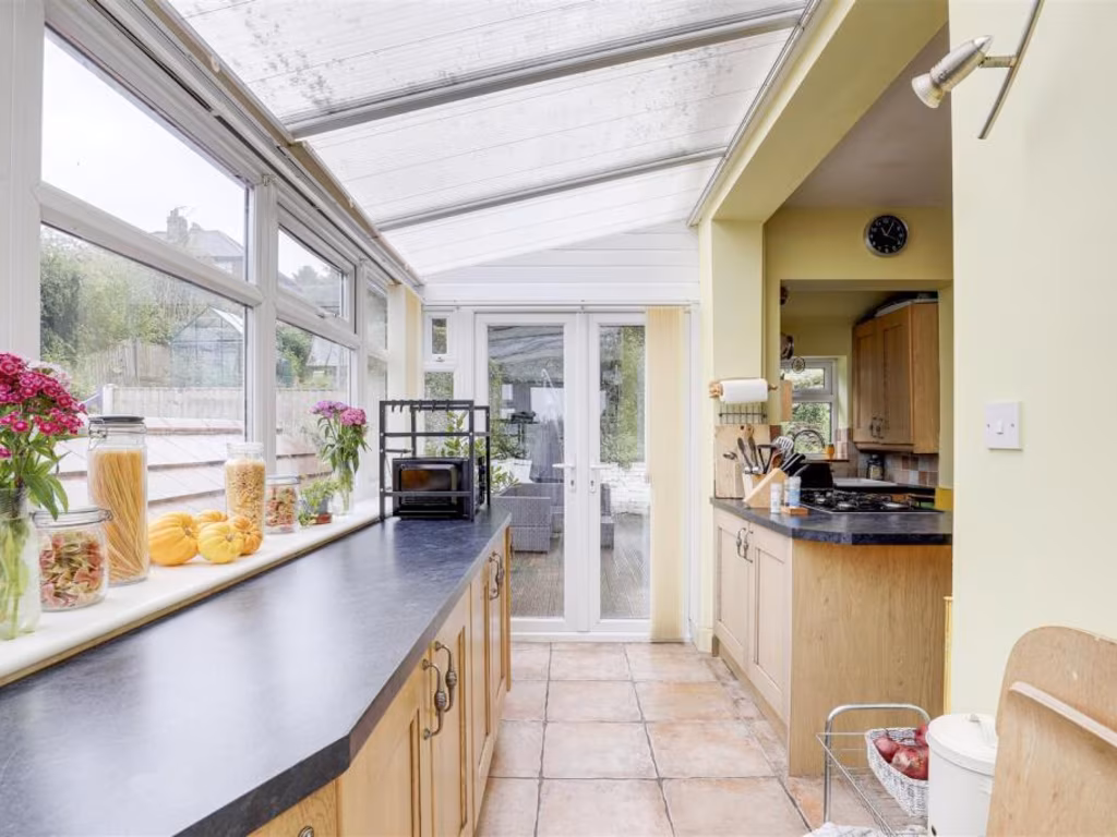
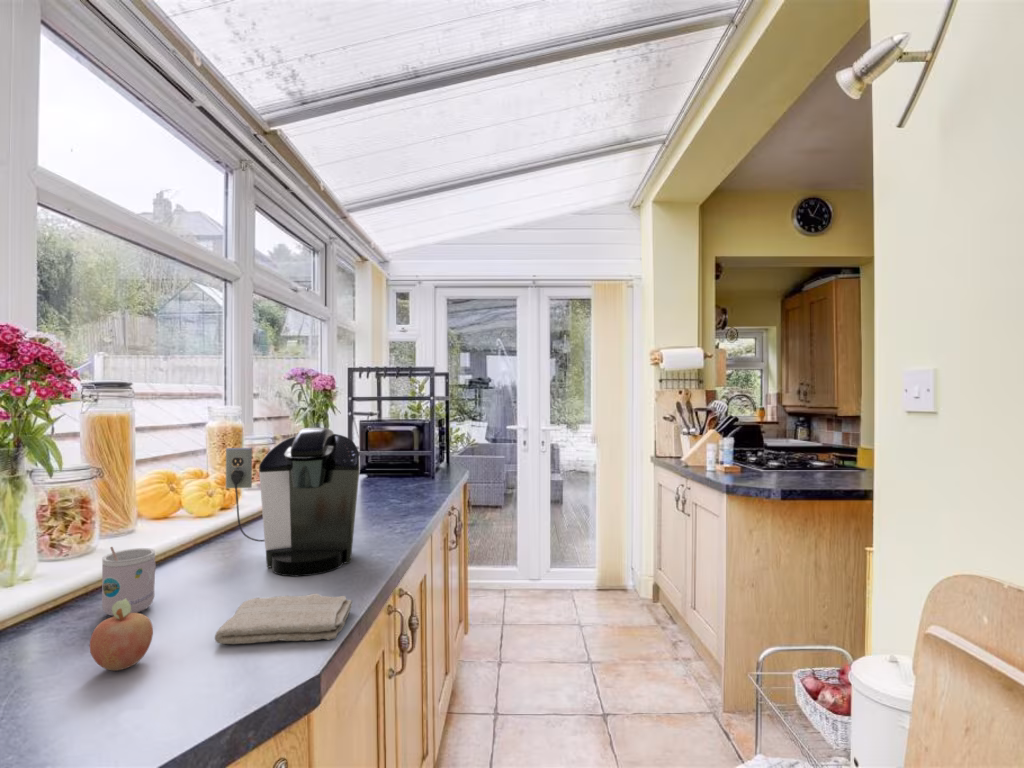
+ mug [101,546,157,617]
+ fruit [89,598,154,672]
+ washcloth [214,593,353,645]
+ coffee maker [225,427,361,577]
